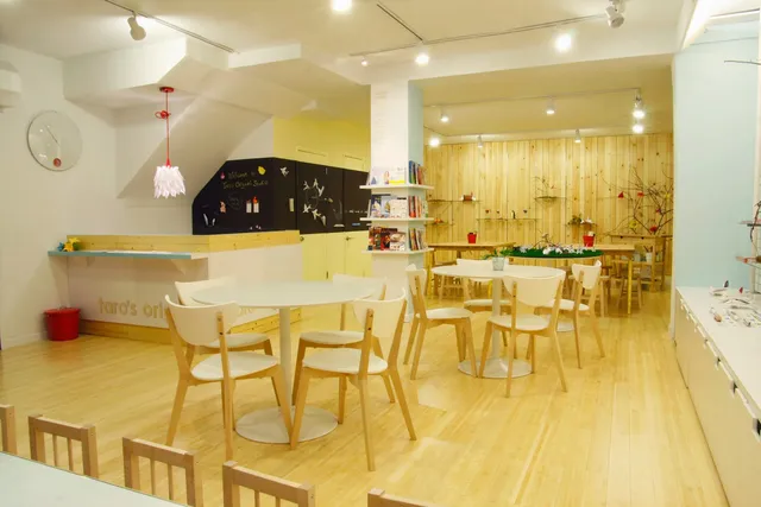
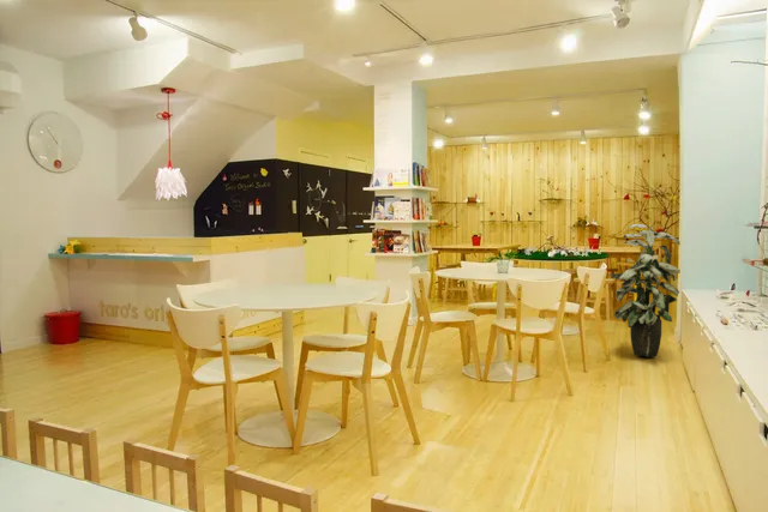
+ indoor plant [608,223,682,357]
